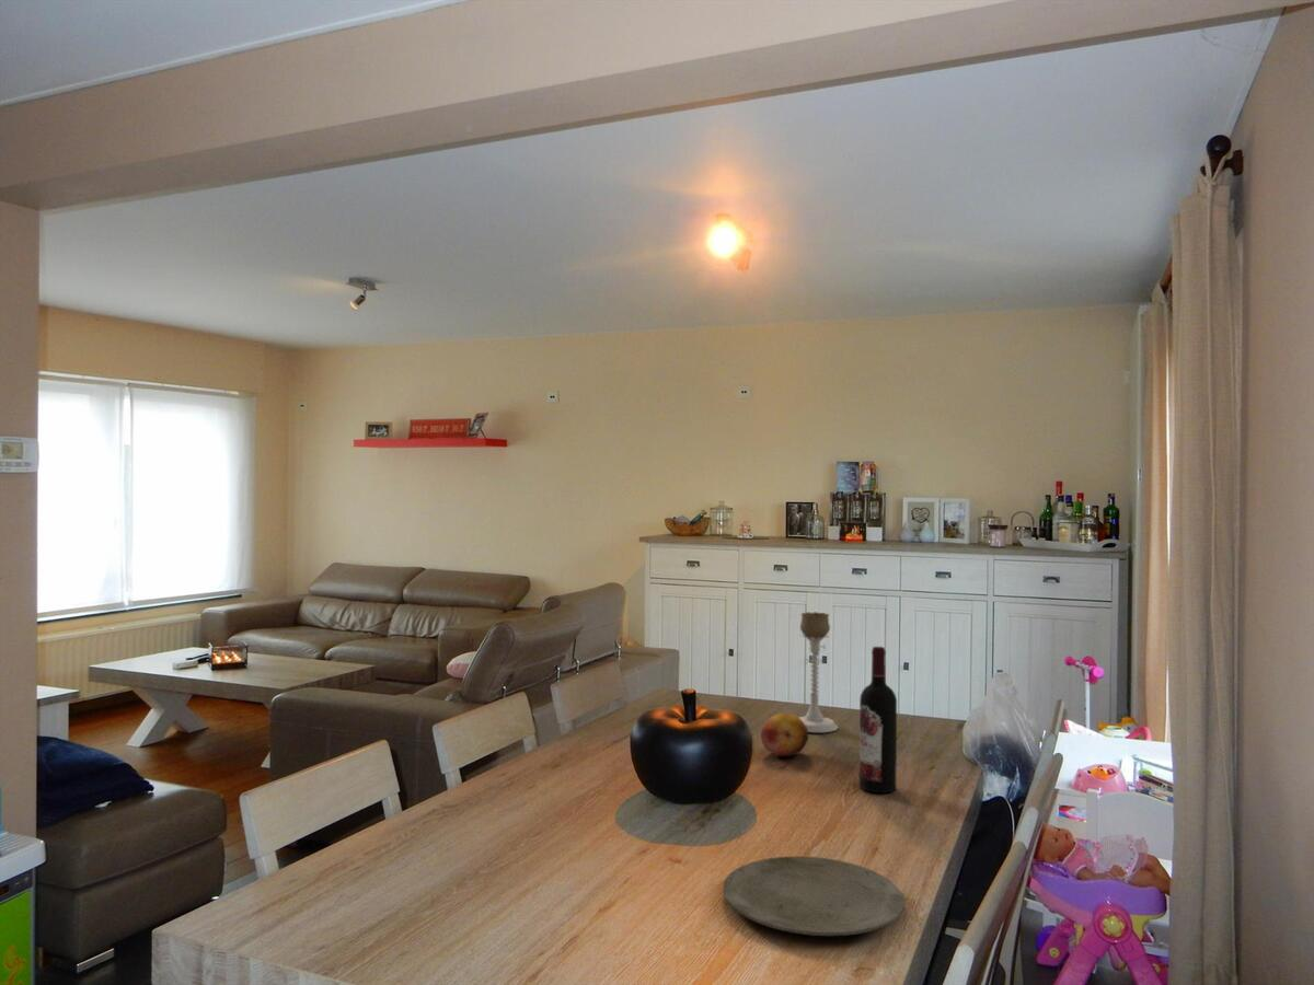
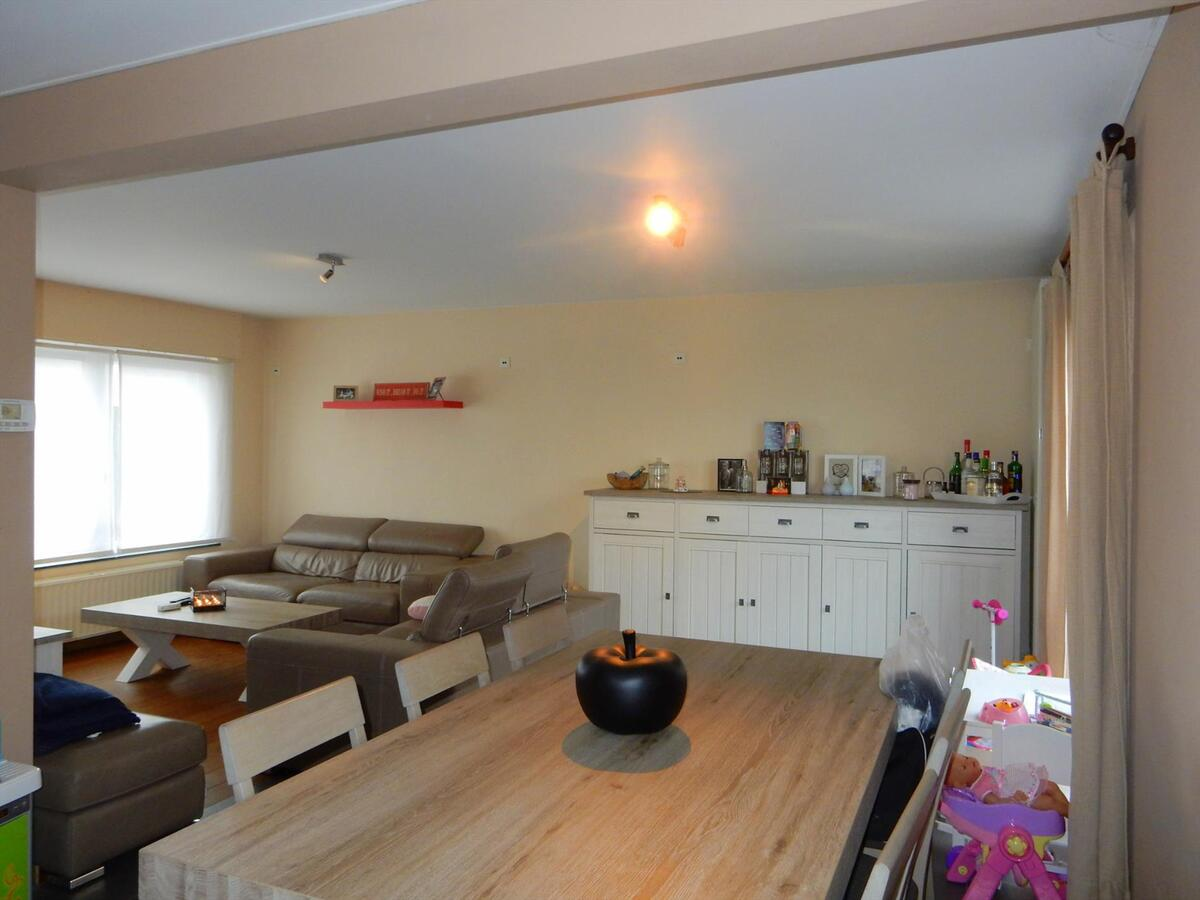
- candle holder [798,611,839,733]
- plate [722,855,906,937]
- fruit [760,712,809,757]
- wine bottle [858,646,898,793]
